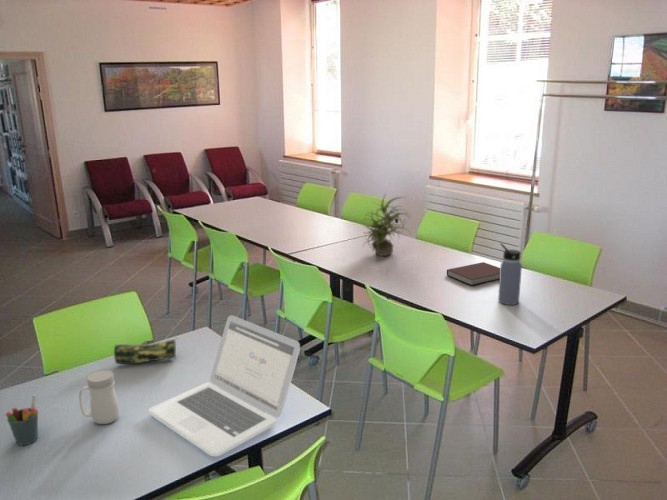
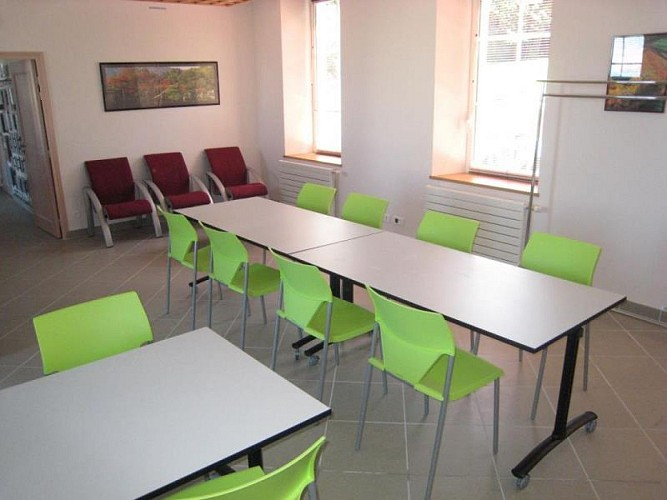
- notebook [446,261,500,286]
- water bottle [497,242,523,306]
- pencil case [113,337,179,365]
- potted plant [357,191,412,257]
- pen holder [5,394,39,446]
- laptop [147,314,301,457]
- mug [78,369,120,425]
